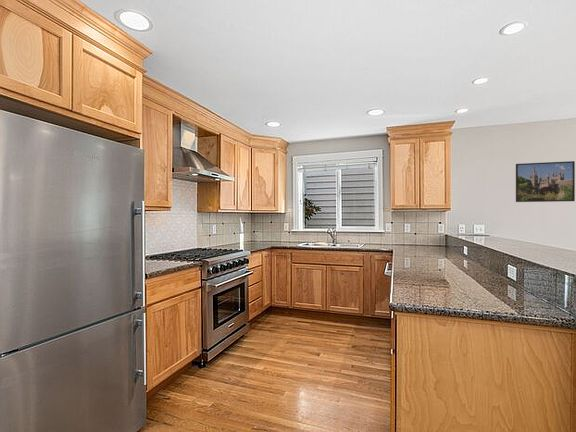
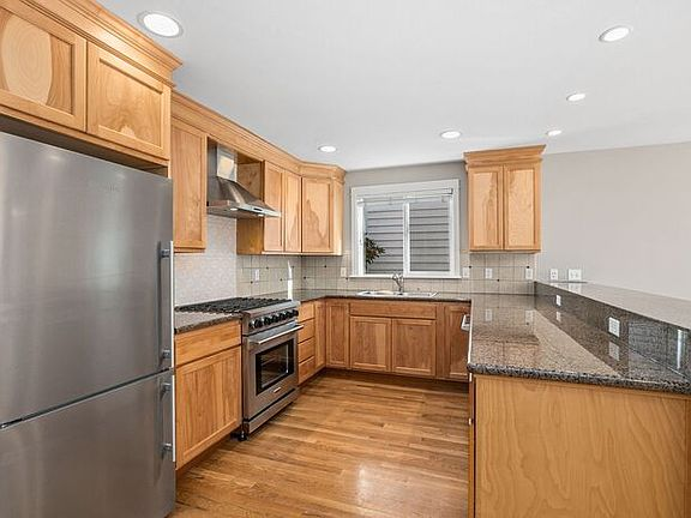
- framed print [515,160,576,203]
